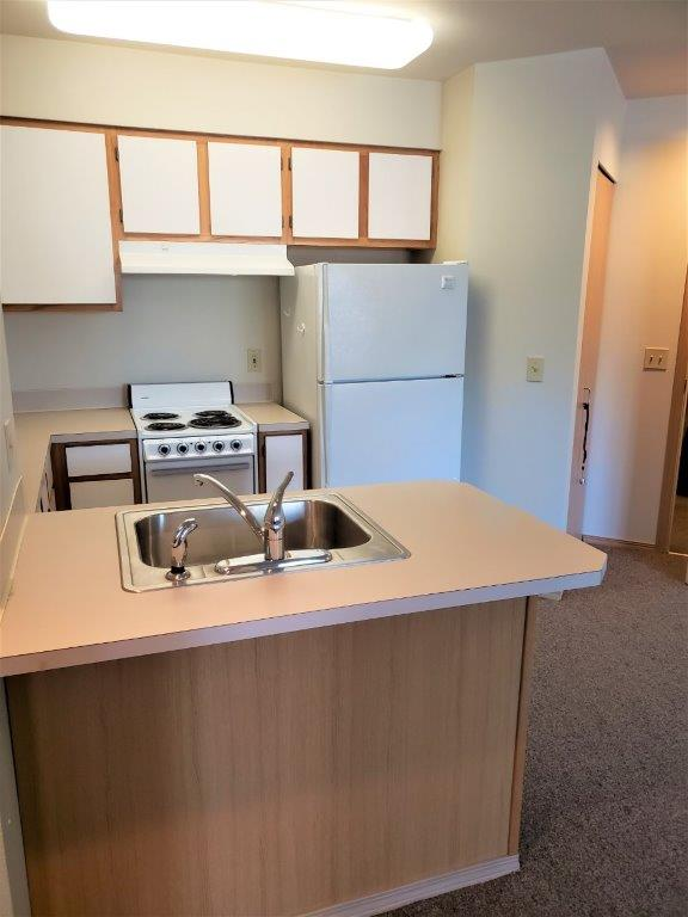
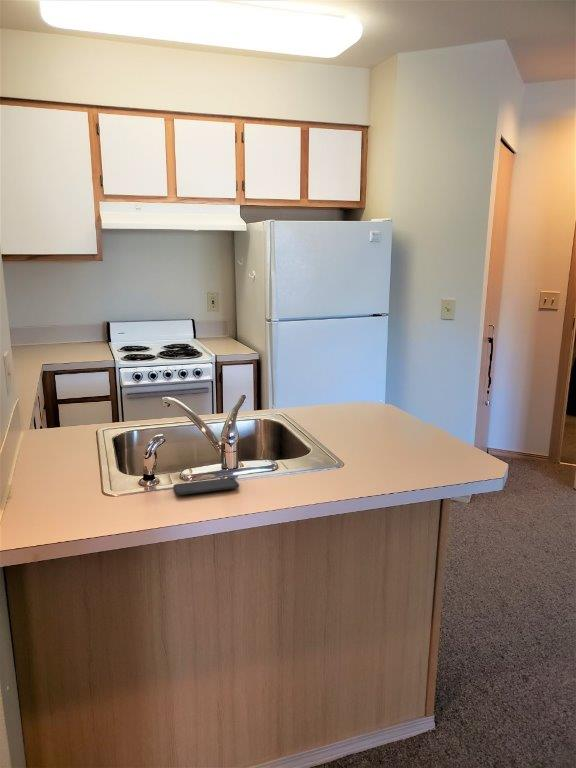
+ smartphone [173,477,240,496]
